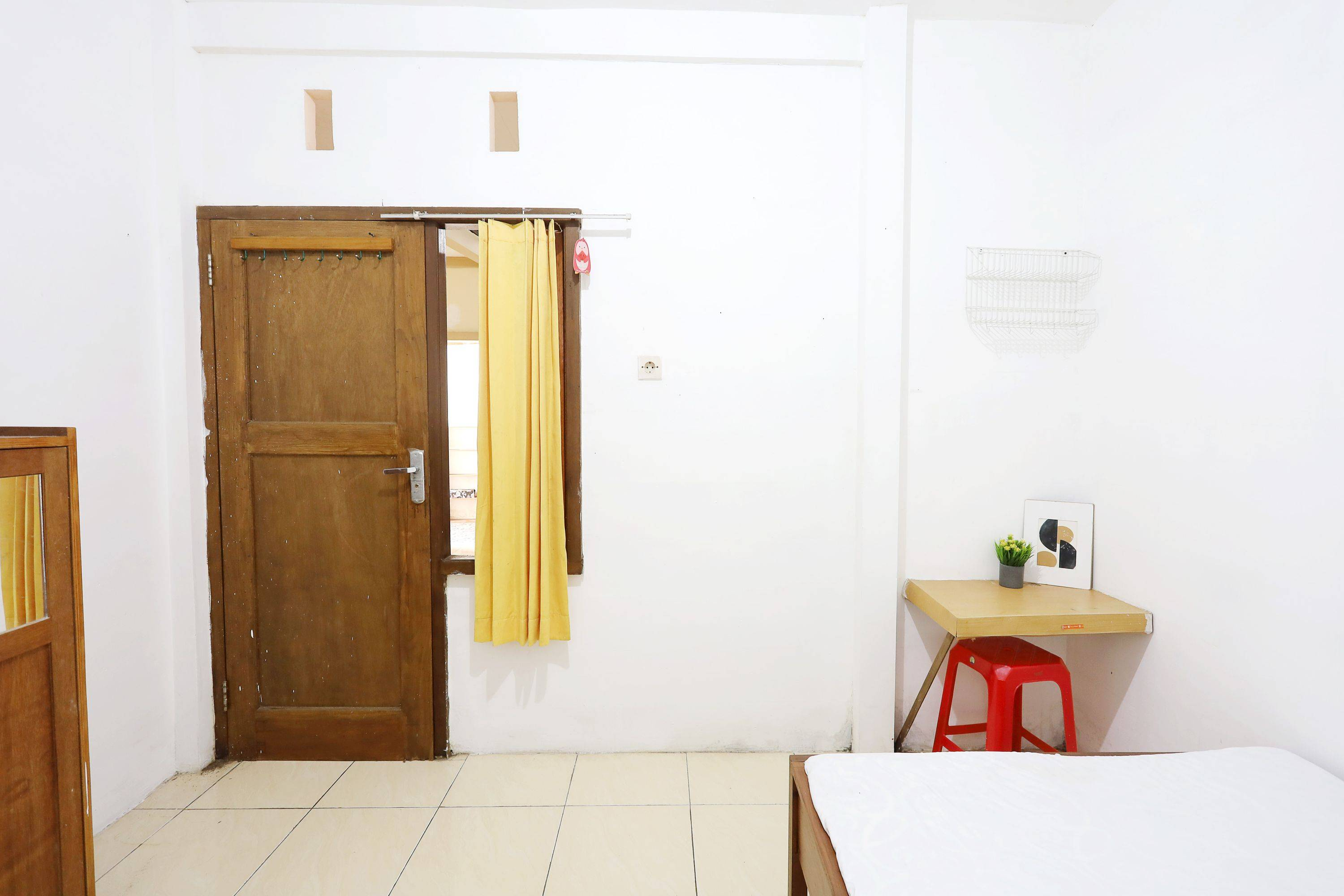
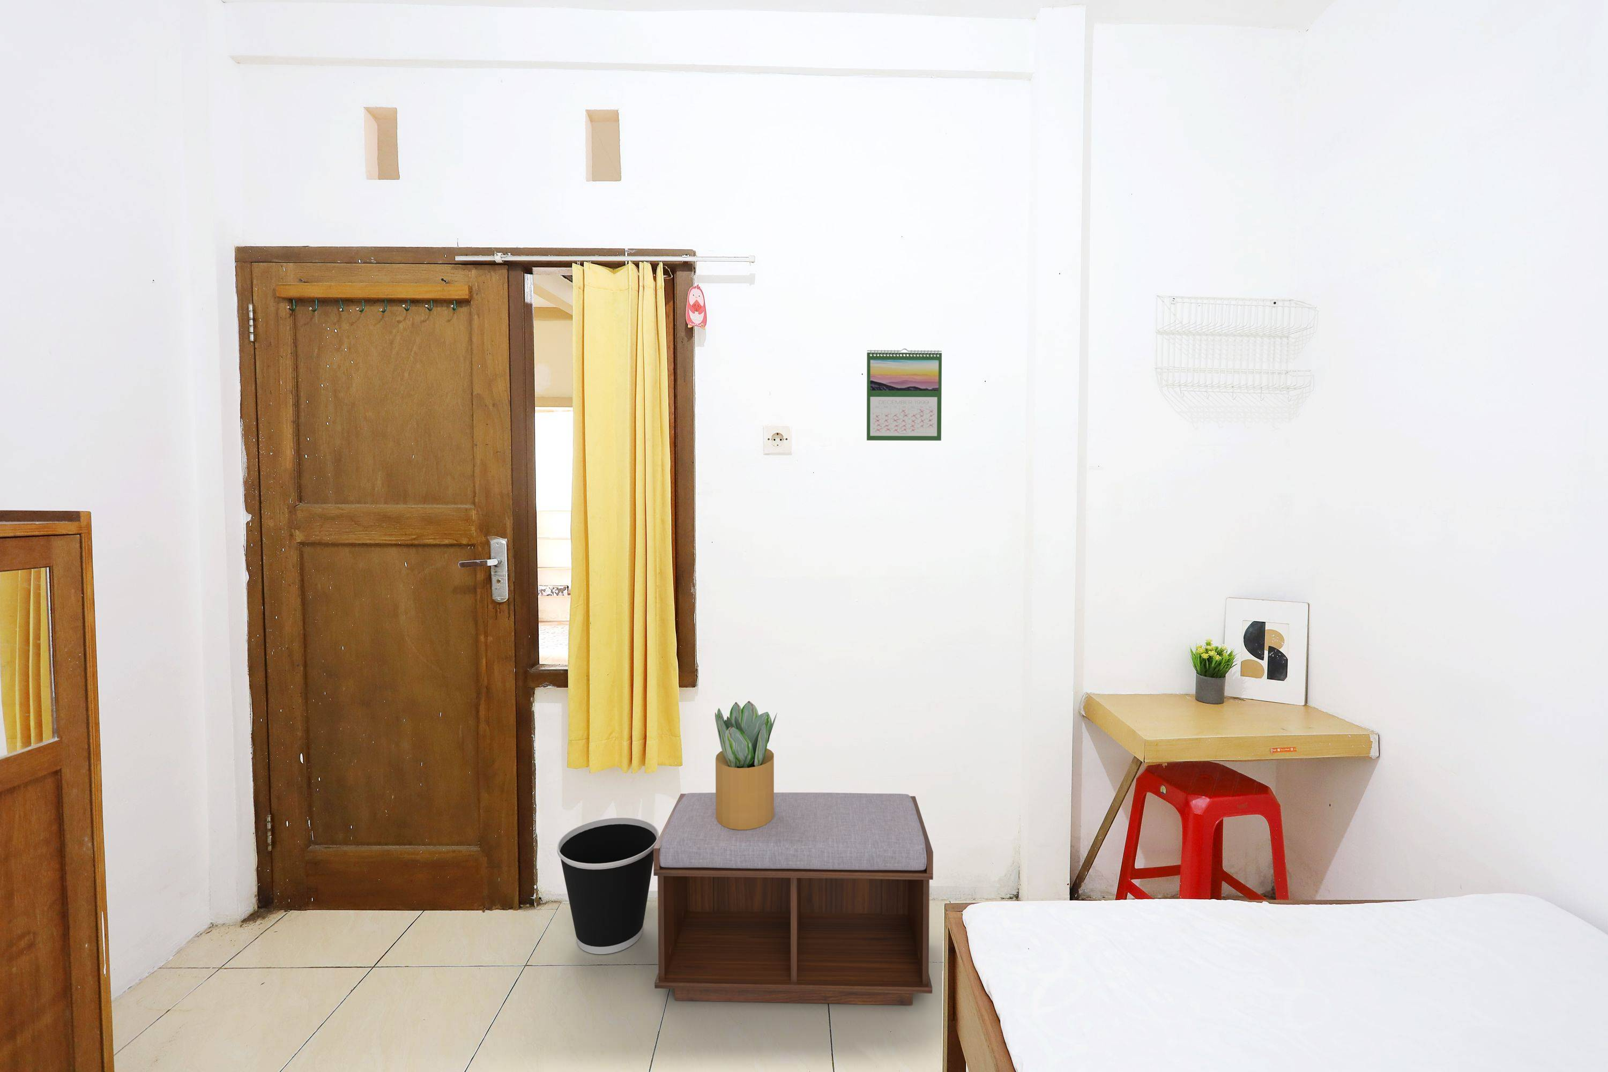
+ potted plant [714,701,778,830]
+ bench [653,792,933,1005]
+ wastebasket [556,817,659,955]
+ calendar [866,348,943,441]
